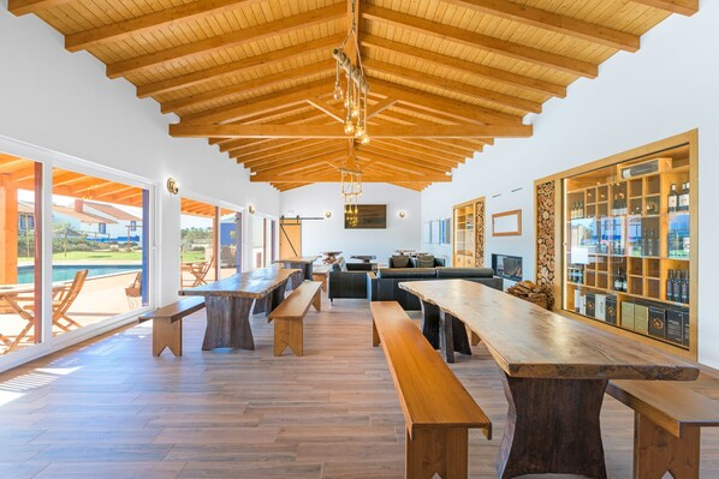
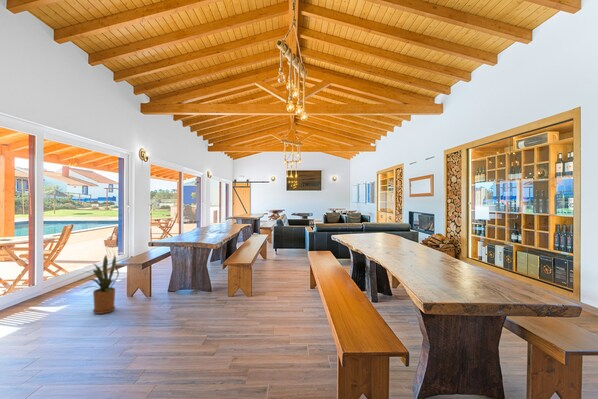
+ house plant [80,253,120,315]
